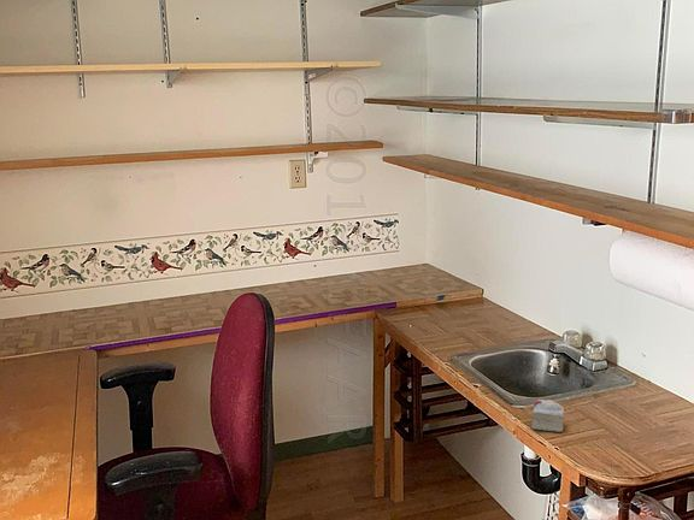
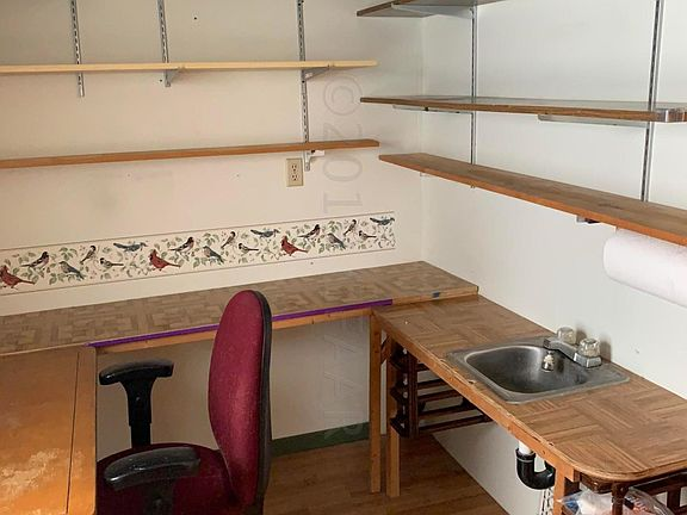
- cake slice [530,398,565,433]
